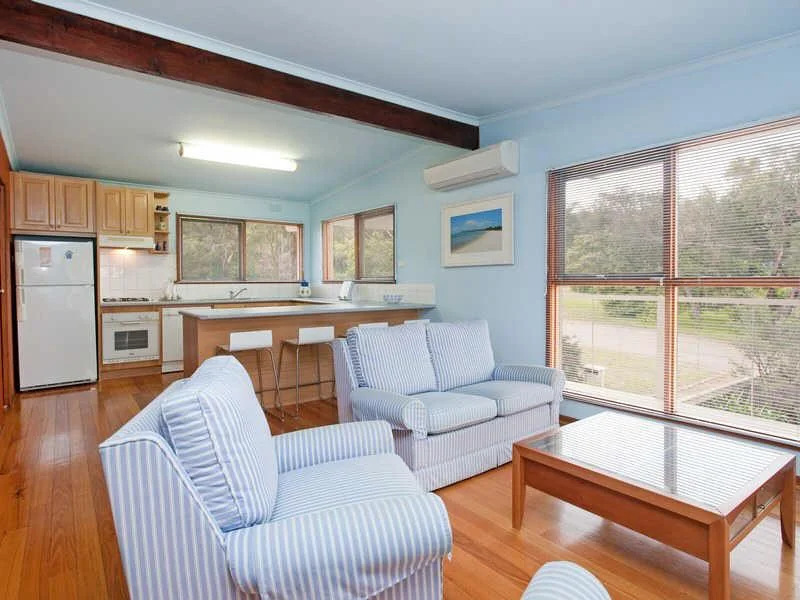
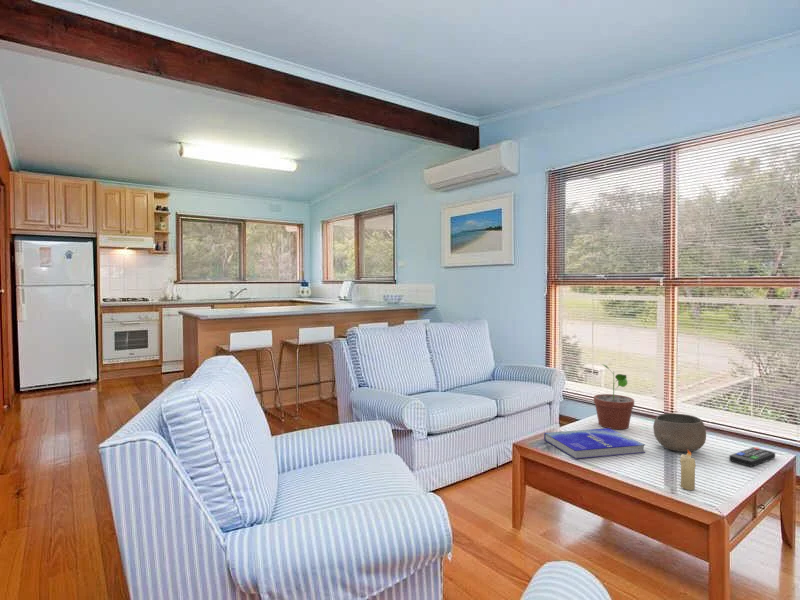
+ remote control [728,446,776,468]
+ book [543,427,646,460]
+ potted plant [593,363,635,430]
+ bowl [652,412,707,453]
+ candle [679,450,697,491]
